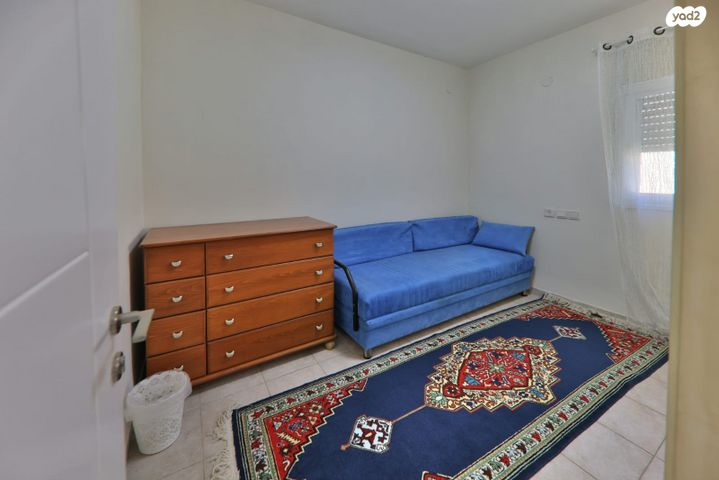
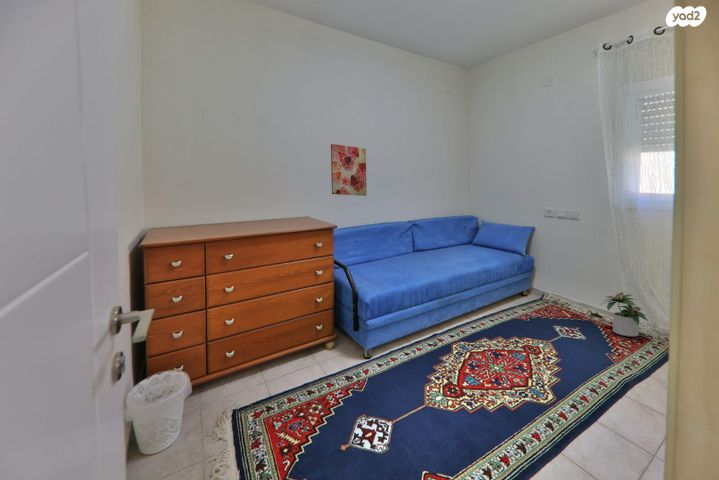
+ potted plant [600,292,649,337]
+ wall art [330,143,368,197]
